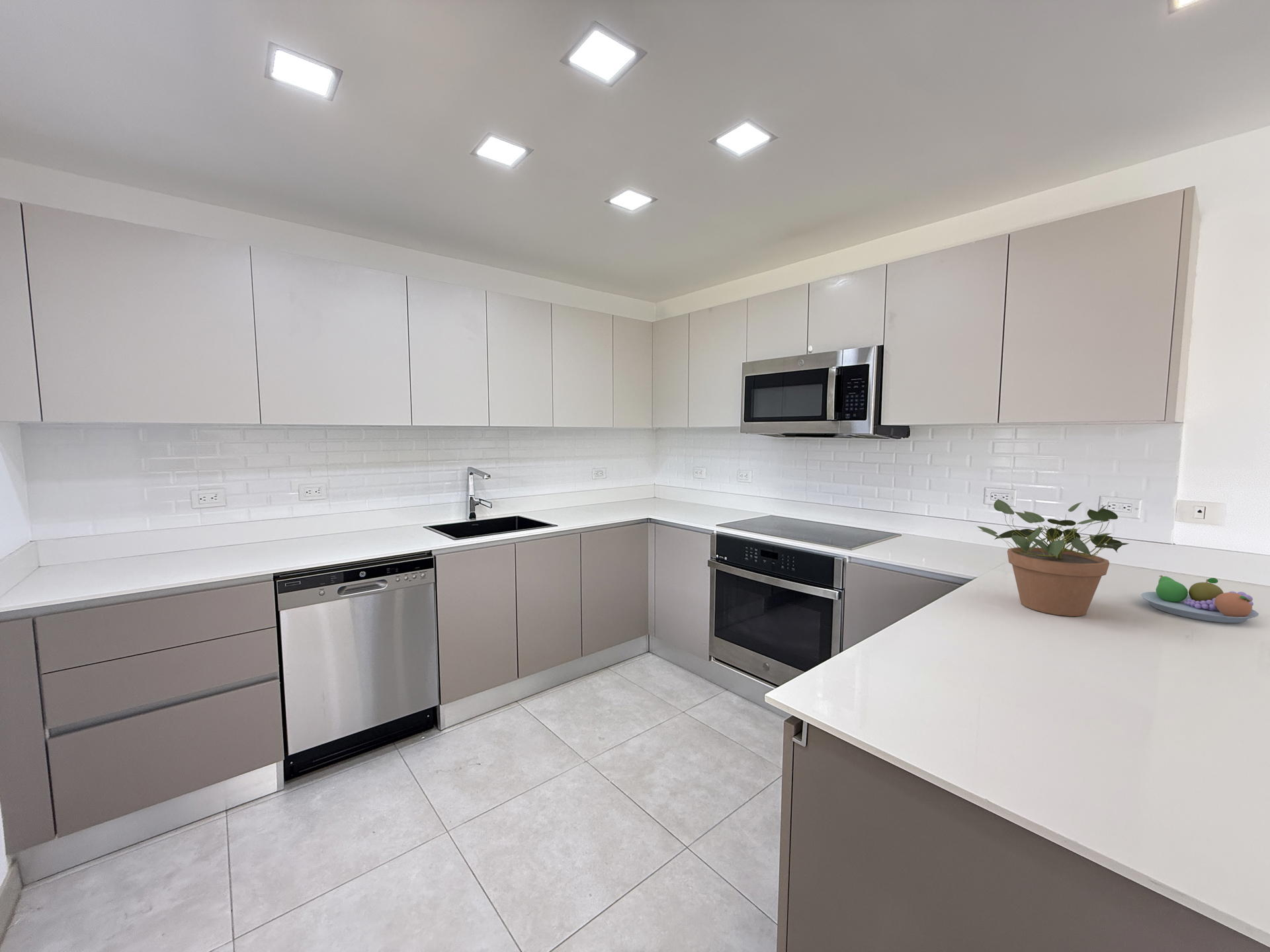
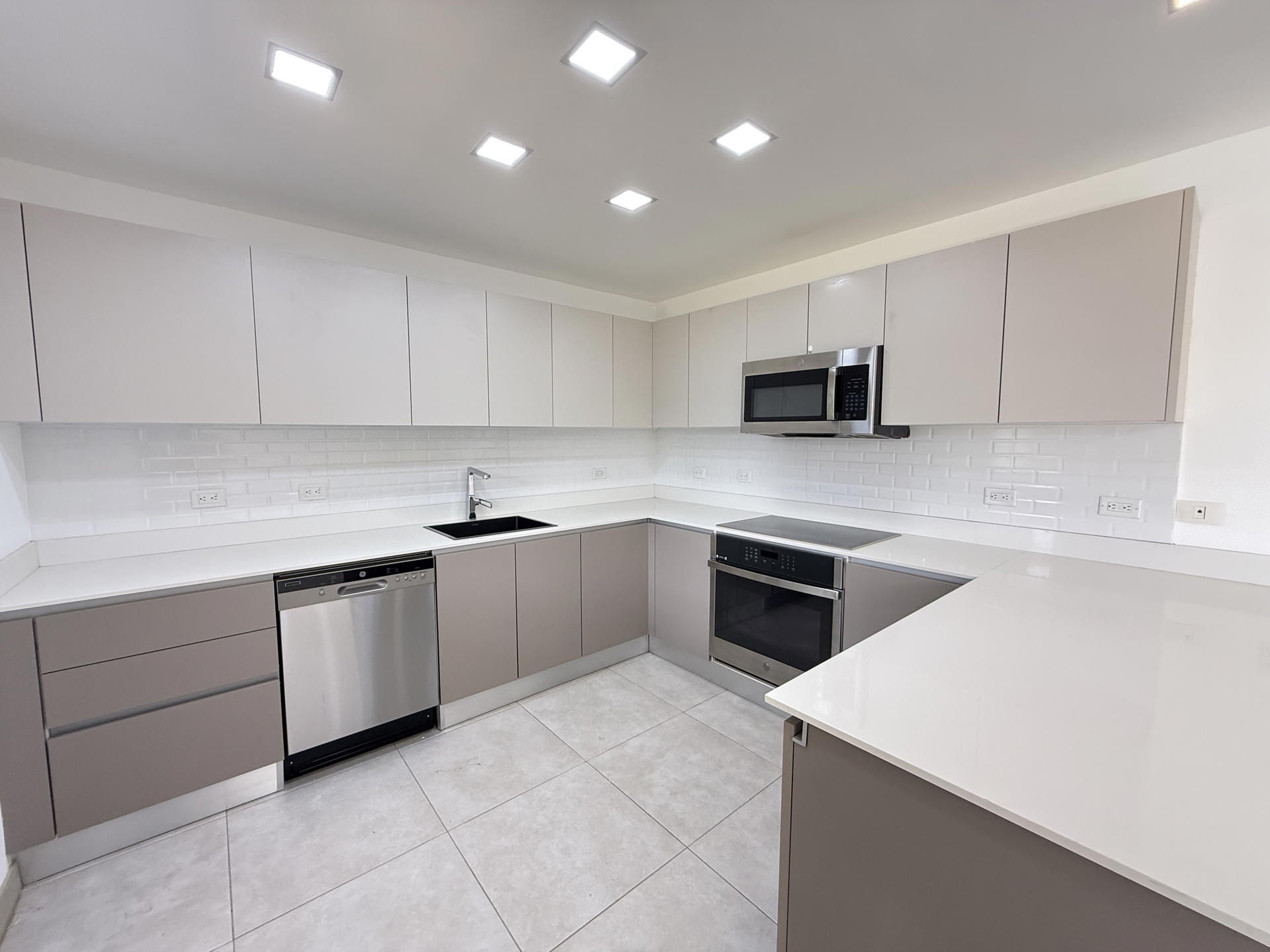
- potted plant [977,498,1130,617]
- fruit bowl [1140,575,1259,623]
